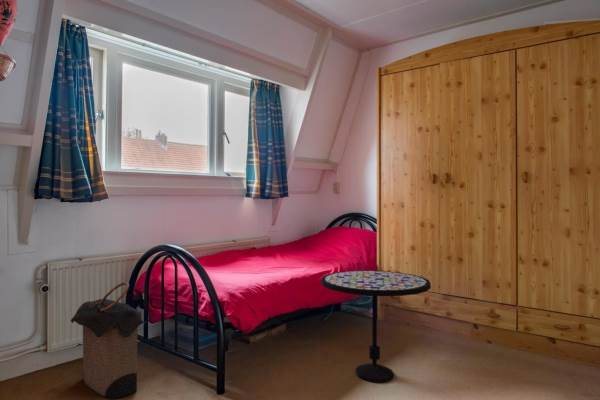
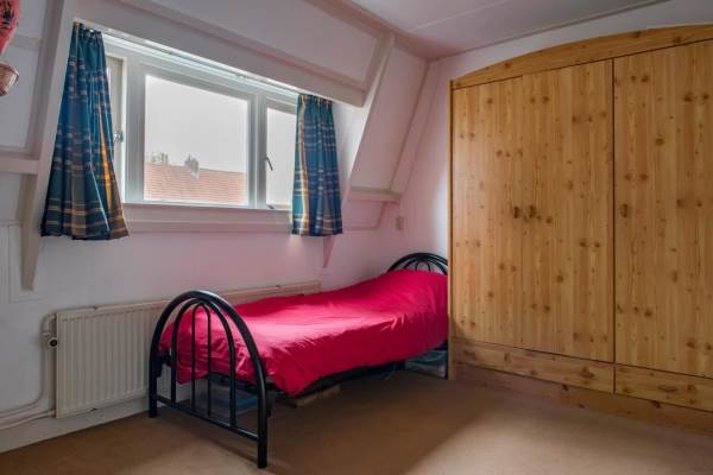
- laundry hamper [70,281,147,400]
- side table [320,270,432,383]
